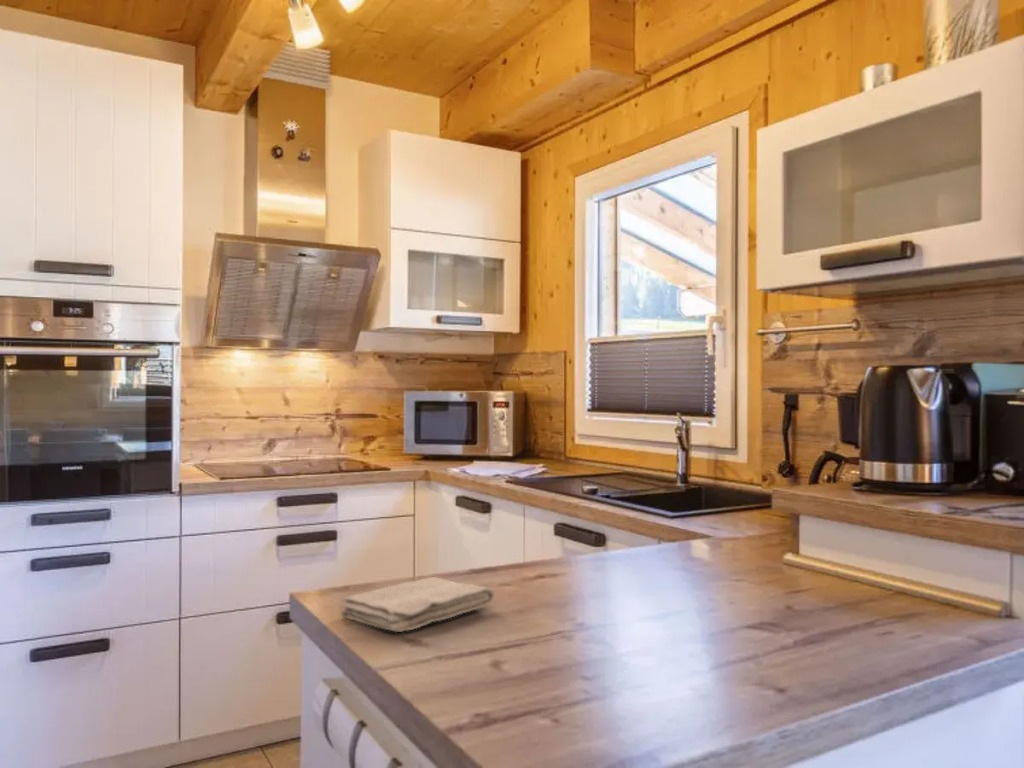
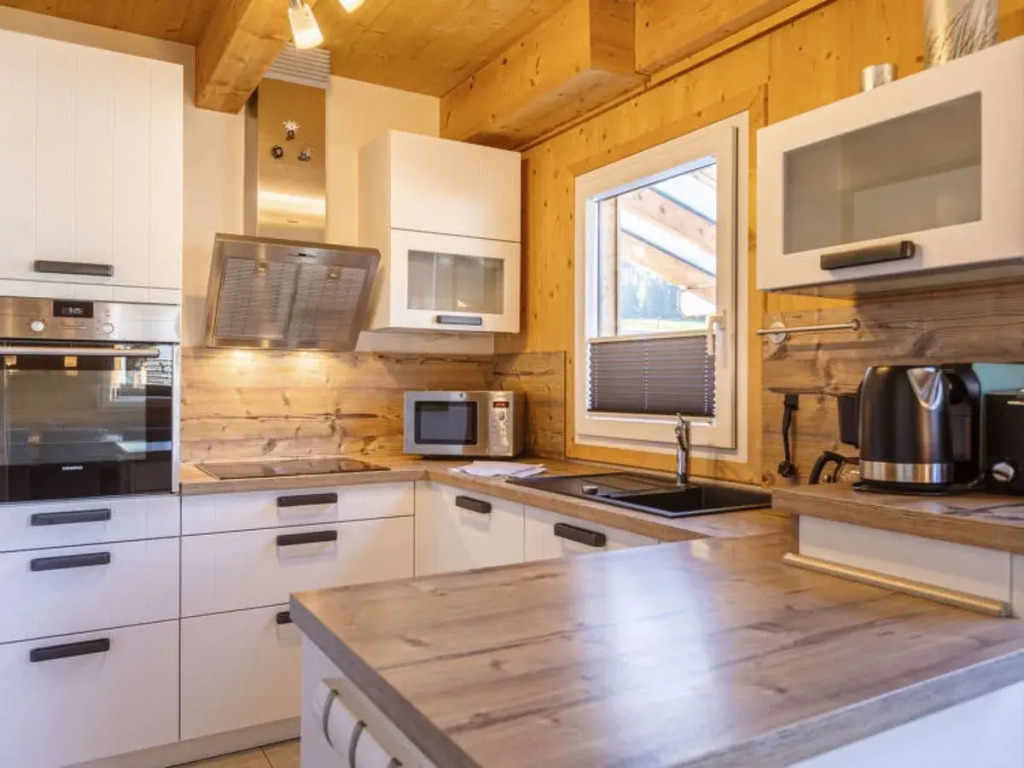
- washcloth [340,576,495,633]
